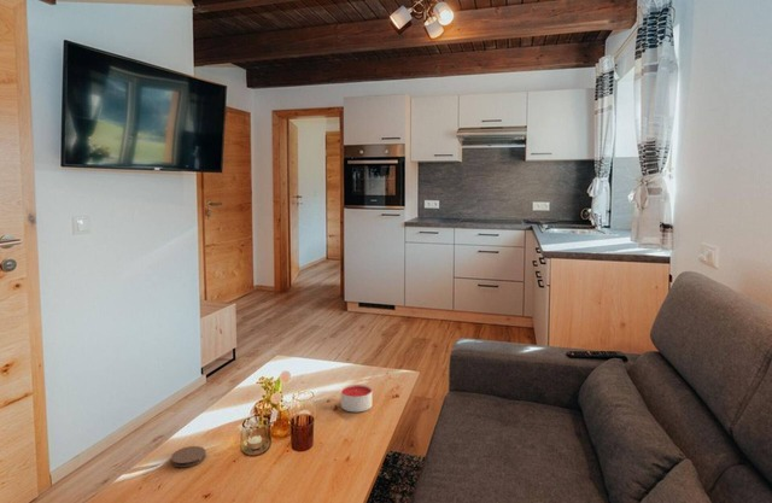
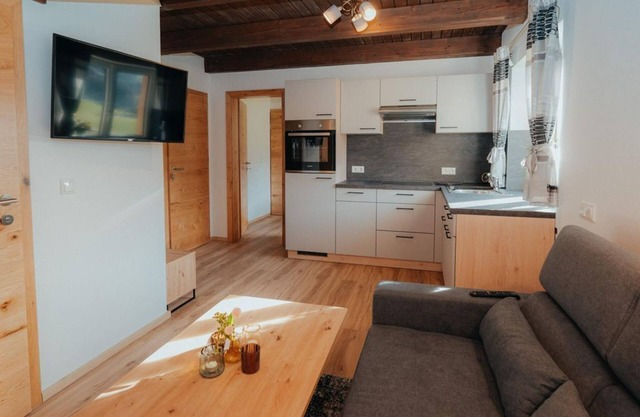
- candle [340,384,373,413]
- coaster [170,445,206,468]
